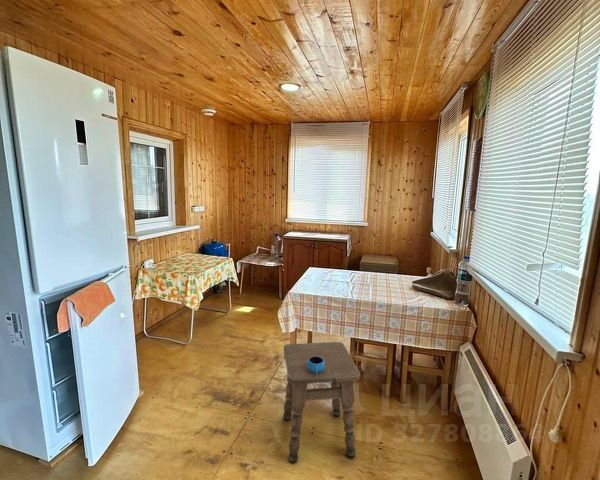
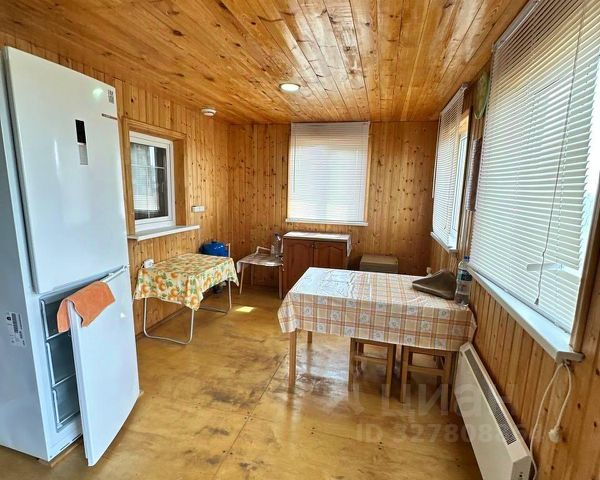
- side table [282,341,361,465]
- mug [307,357,325,374]
